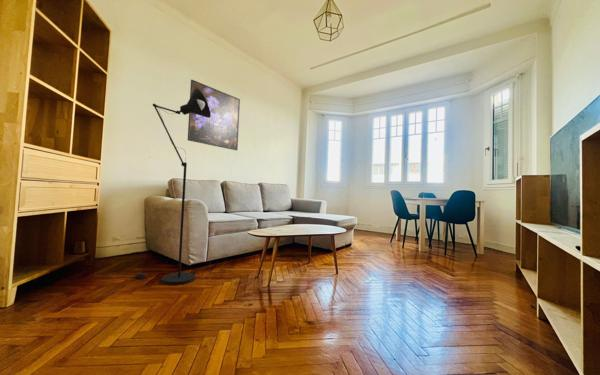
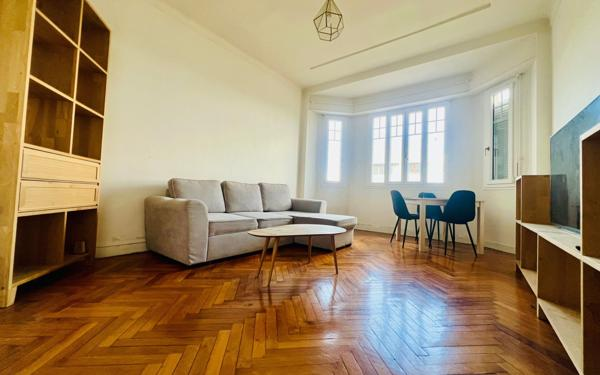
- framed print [187,79,241,151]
- floor lamp [130,88,210,286]
